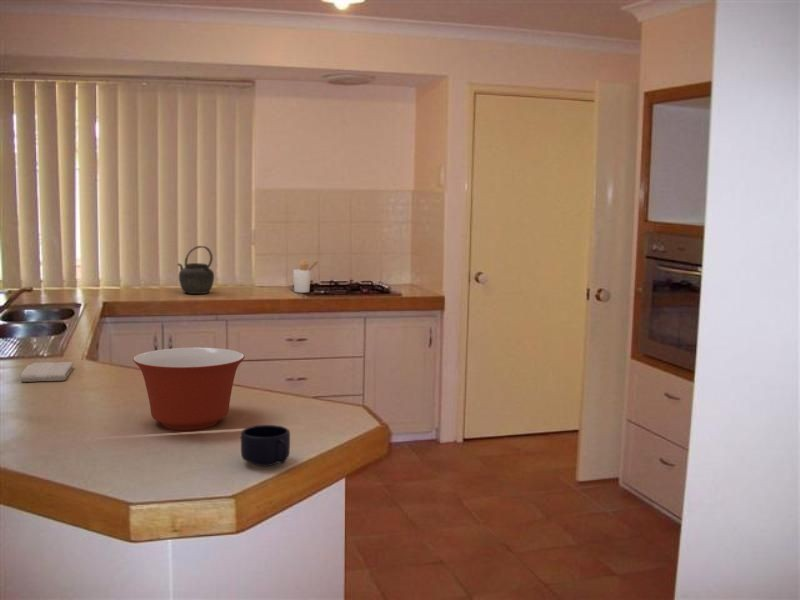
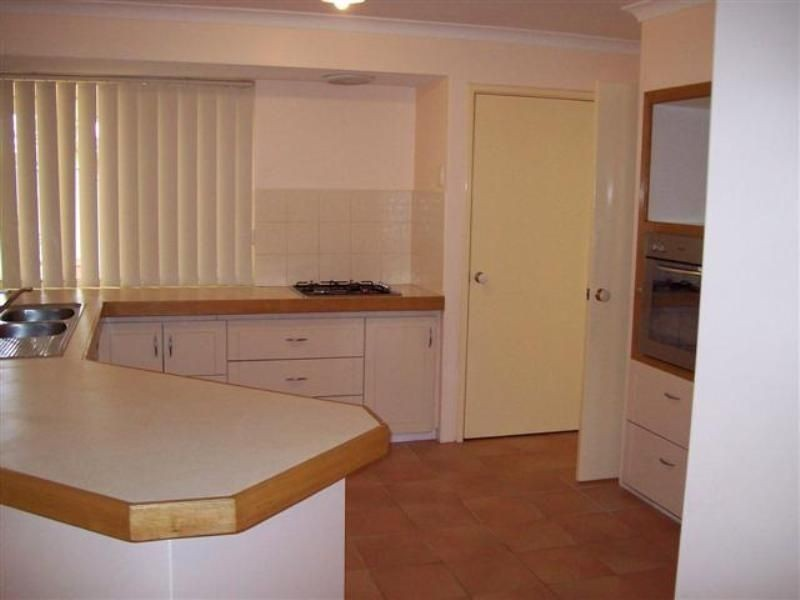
- utensil holder [292,257,321,294]
- kettle [176,245,215,295]
- mug [240,424,291,467]
- mixing bowl [132,347,246,431]
- washcloth [20,361,74,383]
